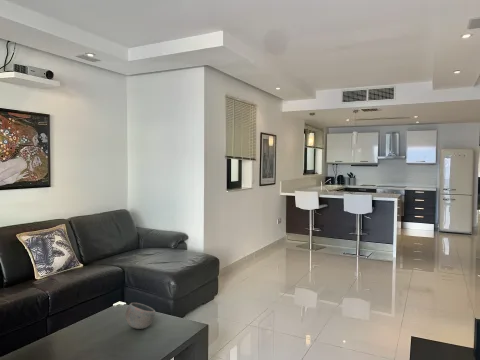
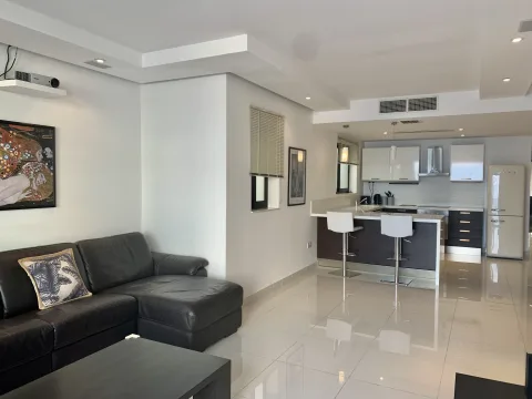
- bowl [125,302,156,330]
